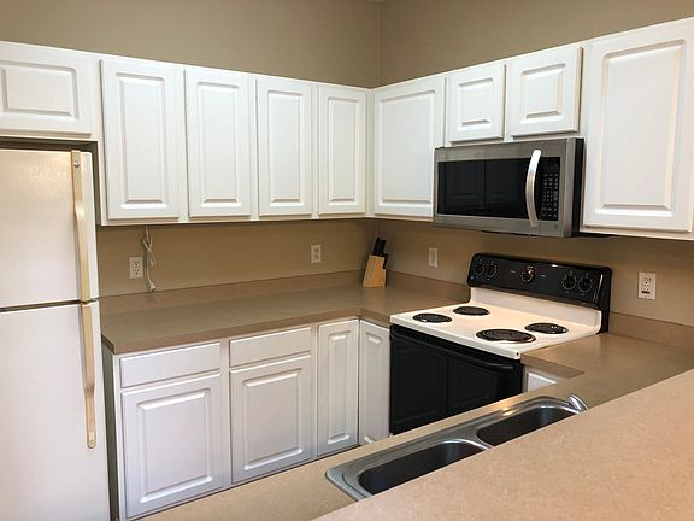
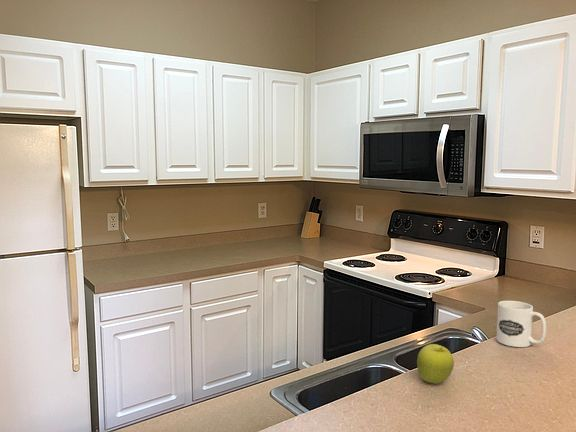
+ fruit [416,343,455,385]
+ mug [495,300,547,348]
